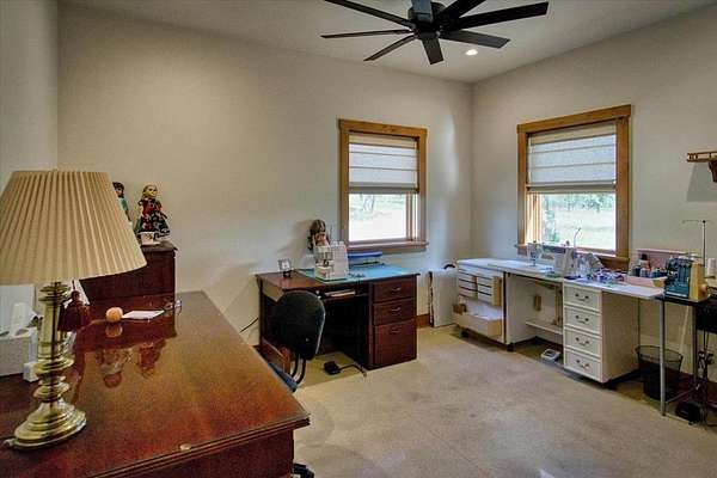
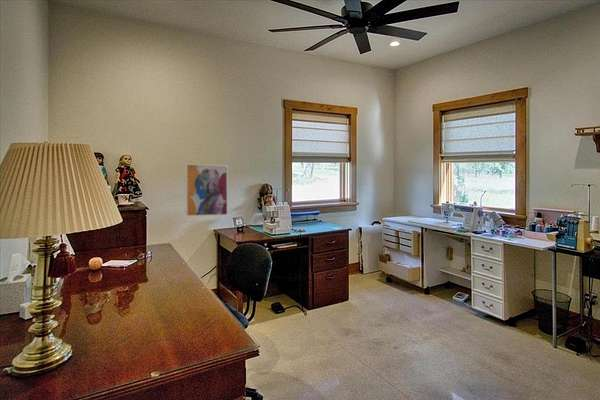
+ wall art [185,163,229,217]
